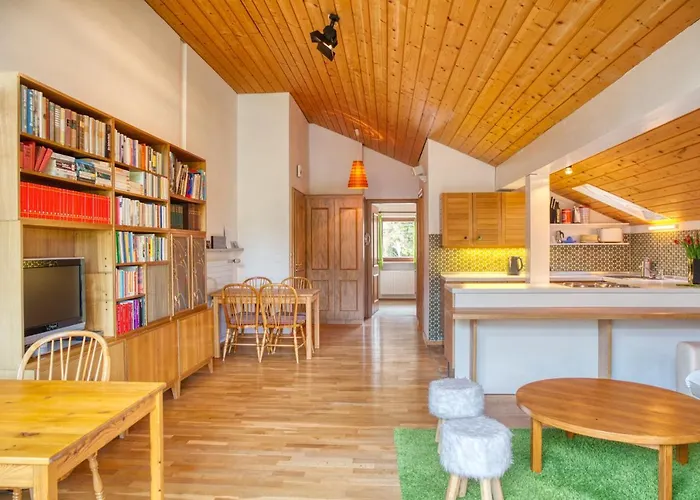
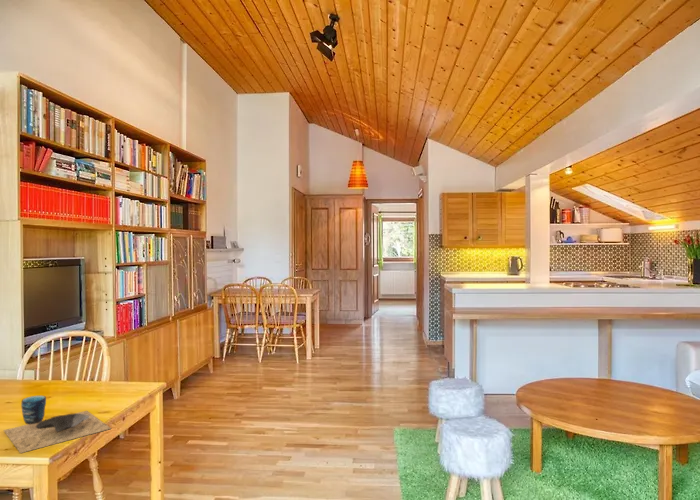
+ cup [3,395,112,454]
